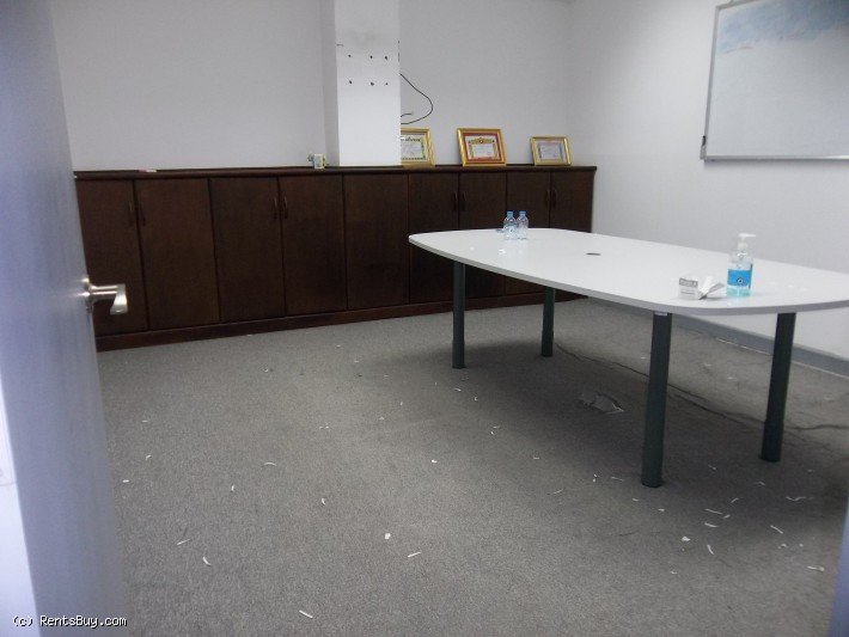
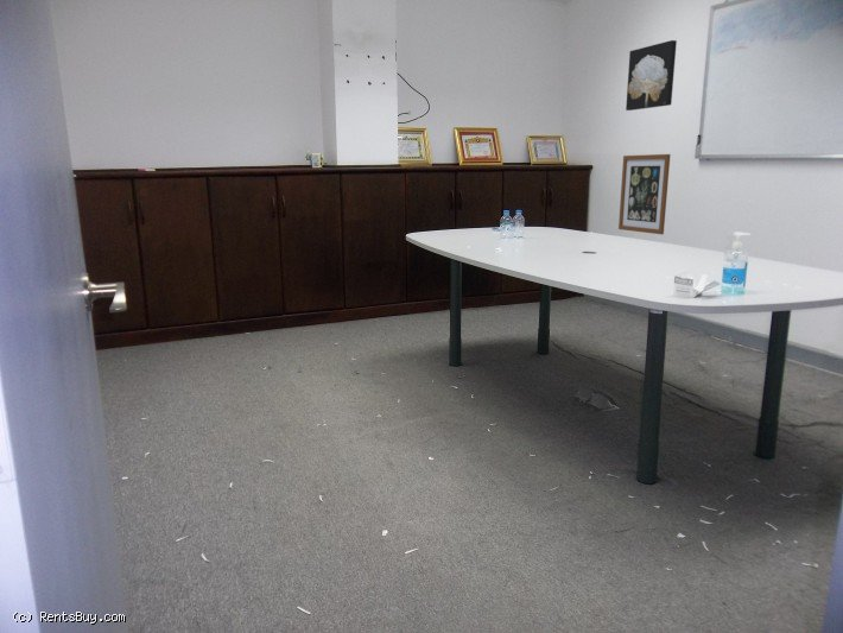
+ wall art [617,153,672,235]
+ wall art [625,39,678,112]
